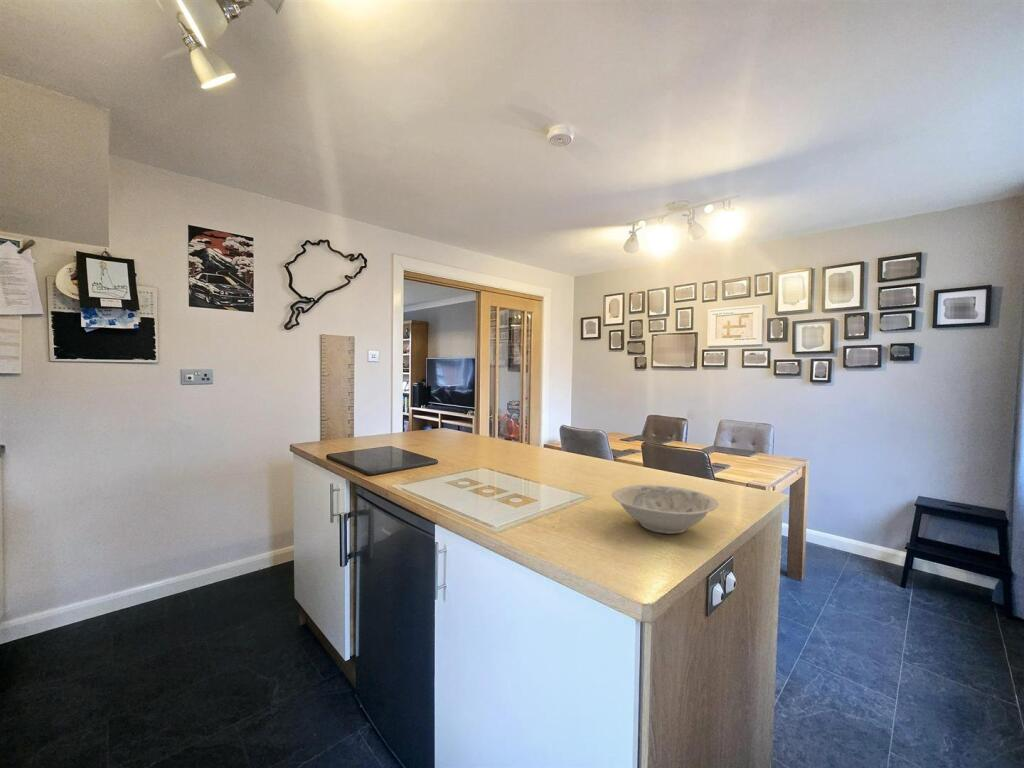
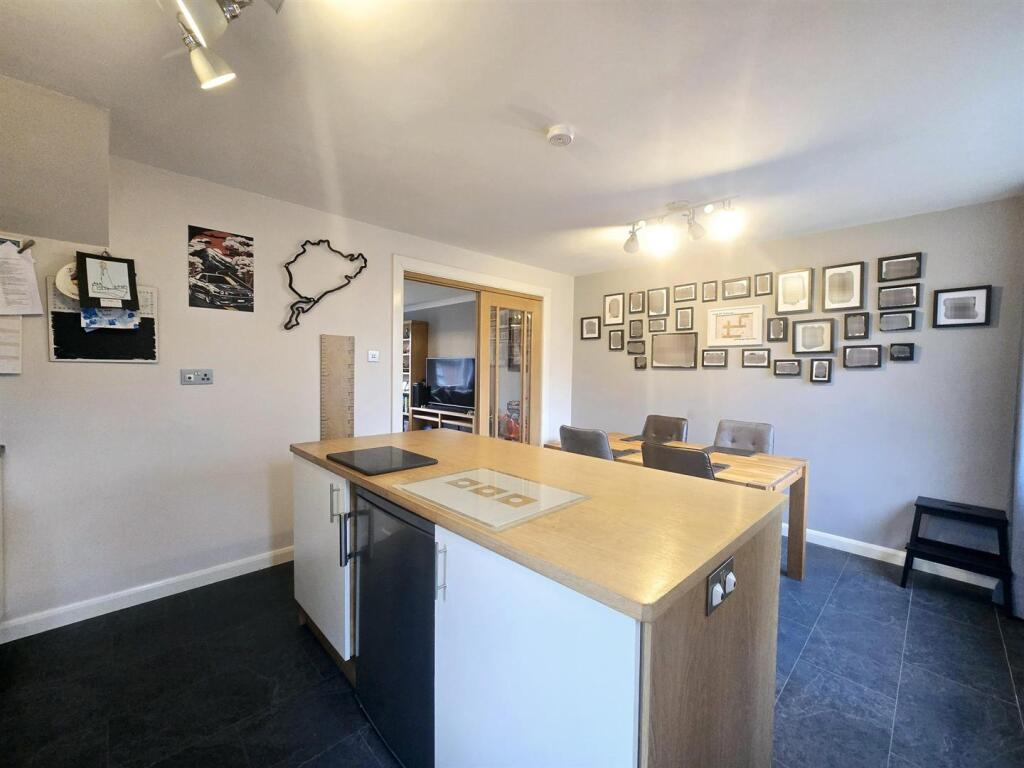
- bowl [611,484,720,535]
